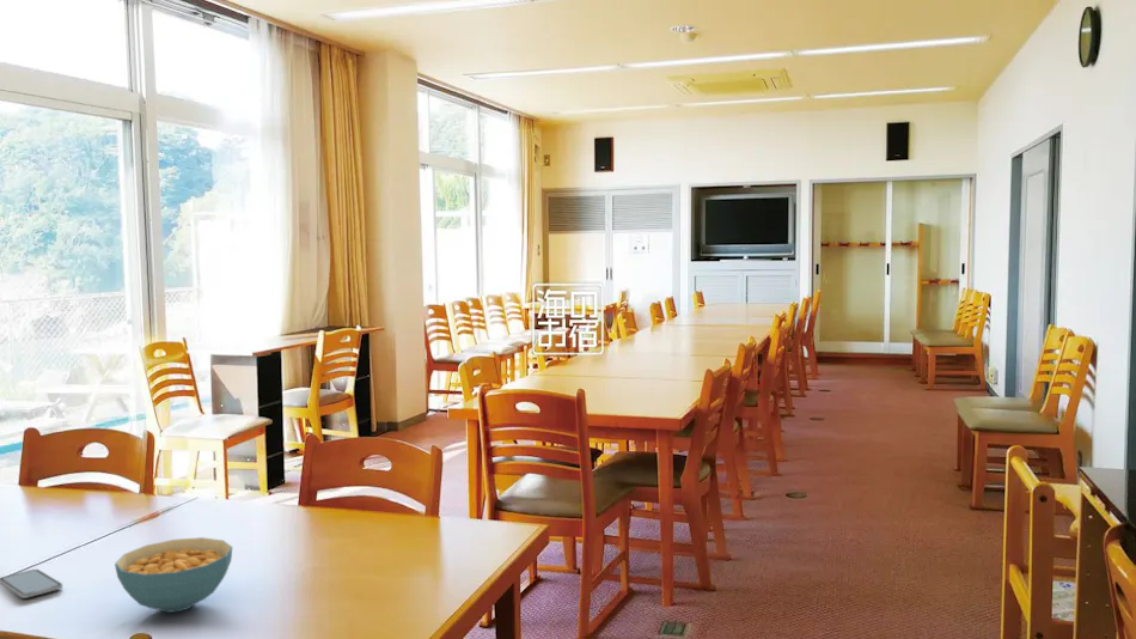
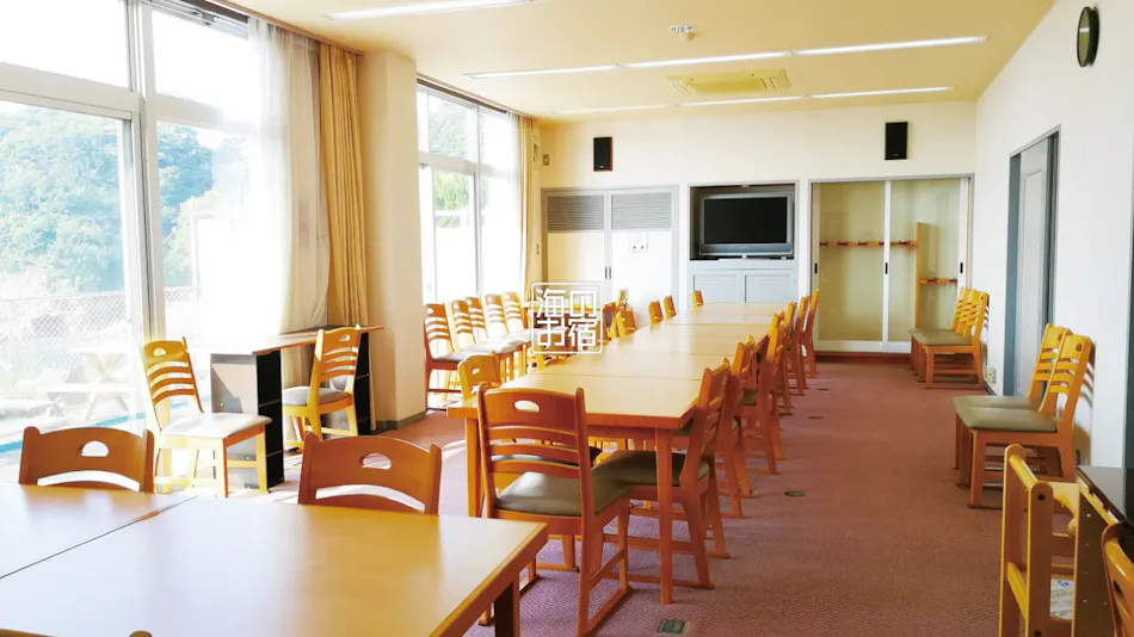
- smartphone [0,568,63,600]
- cereal bowl [114,536,233,614]
